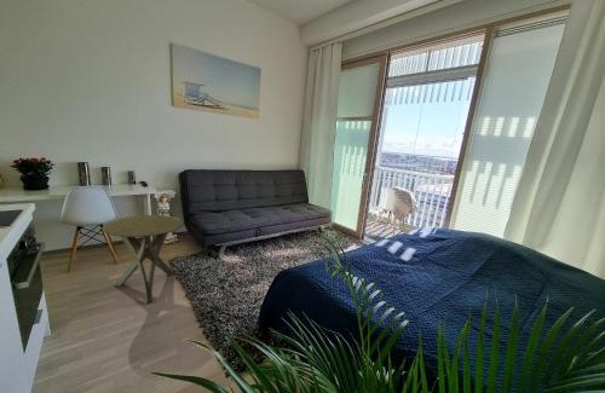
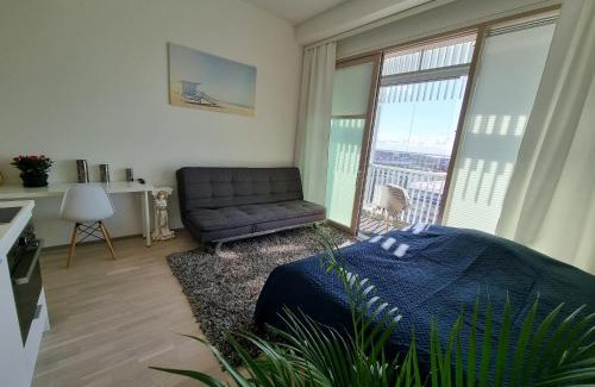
- side table [100,214,185,305]
